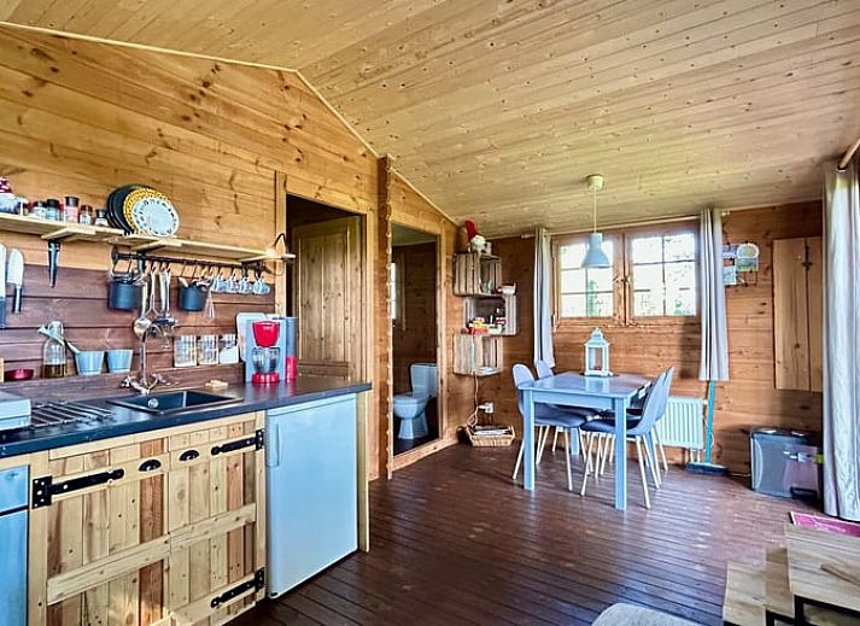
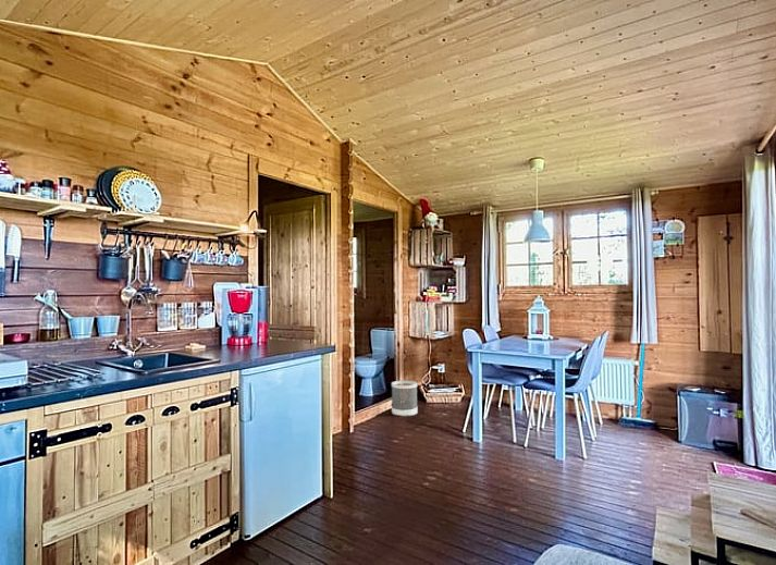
+ wastebasket [391,380,419,417]
